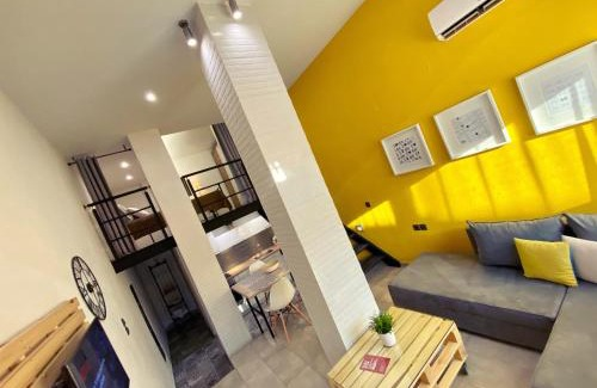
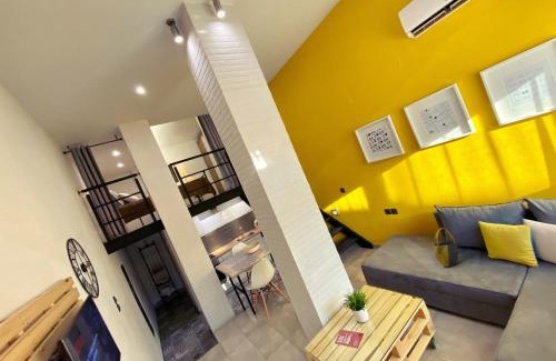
+ tote bag [433,227,459,268]
